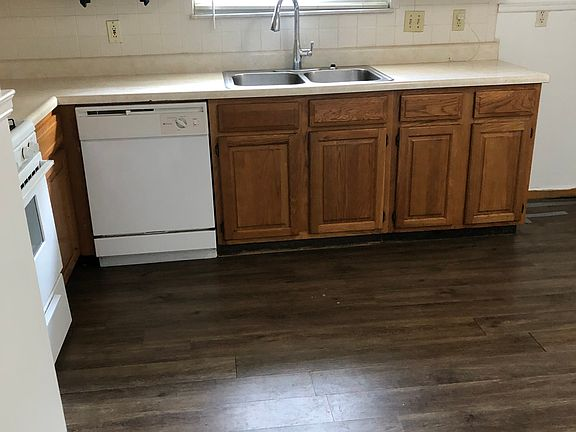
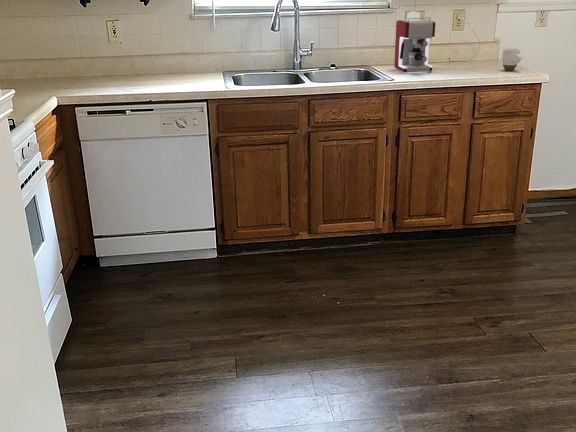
+ mug [501,48,522,72]
+ coffee maker [393,10,436,74]
